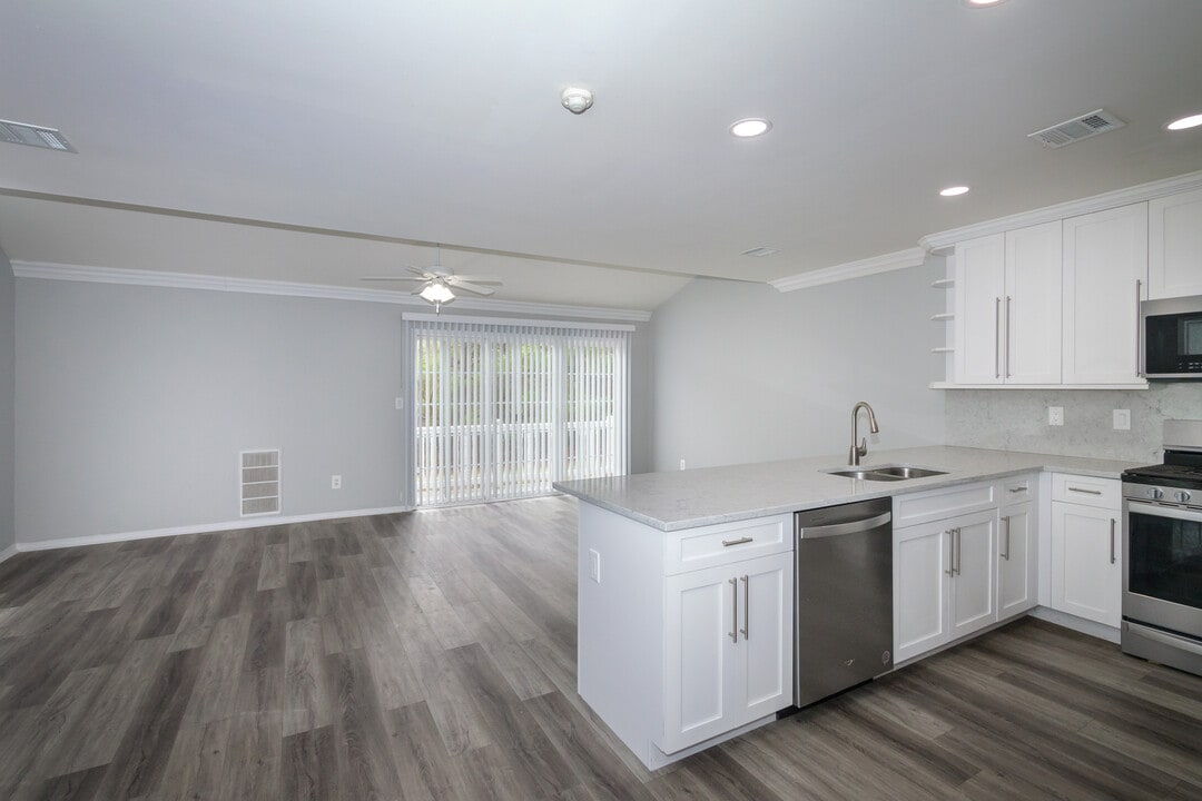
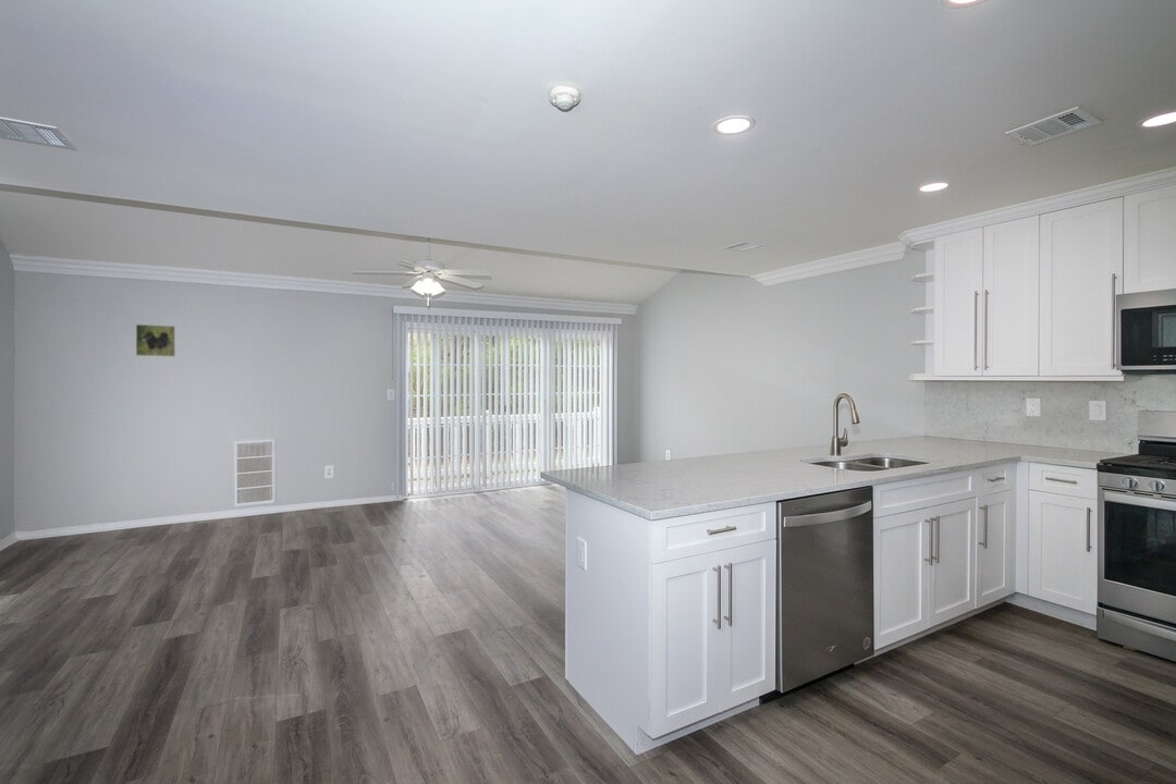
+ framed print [135,323,176,358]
